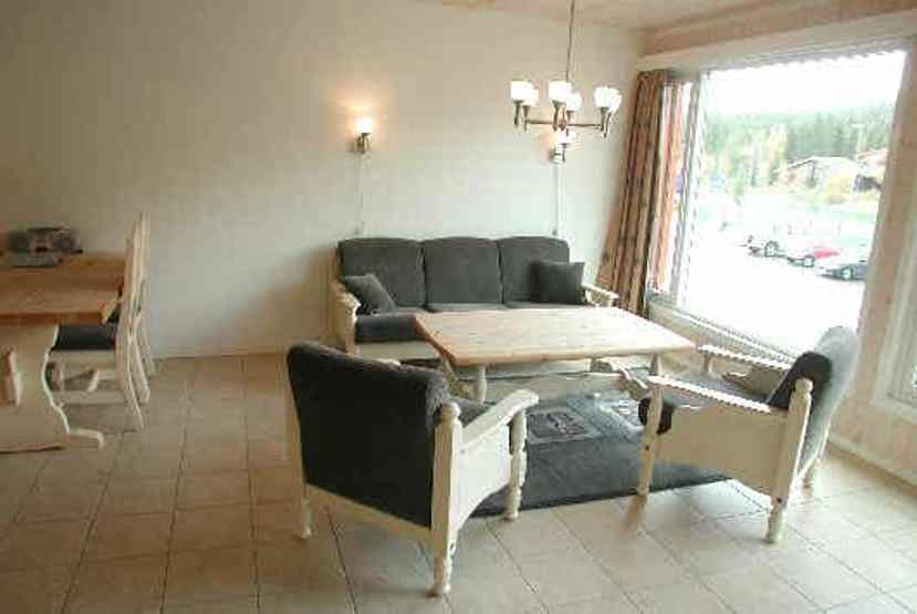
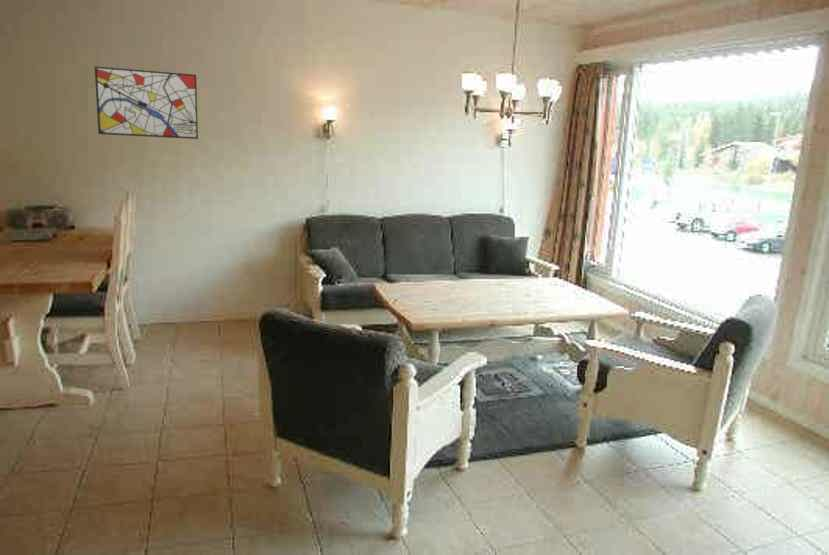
+ wall art [94,65,199,140]
